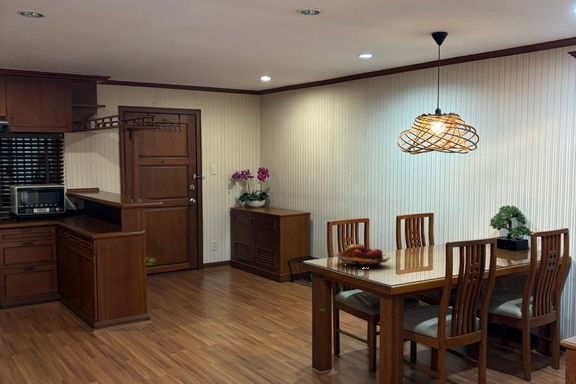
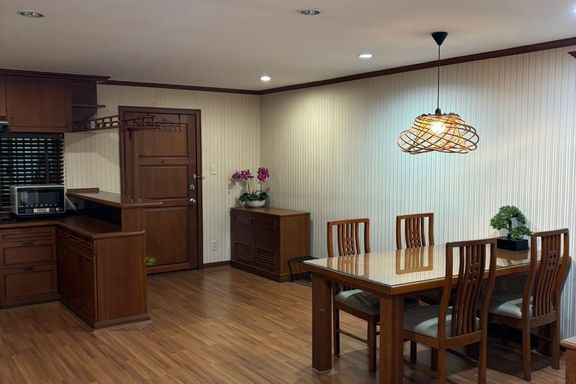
- fruit basket [335,243,391,269]
